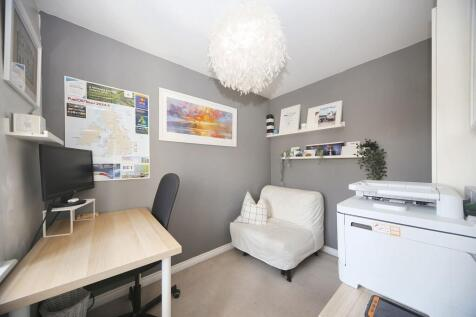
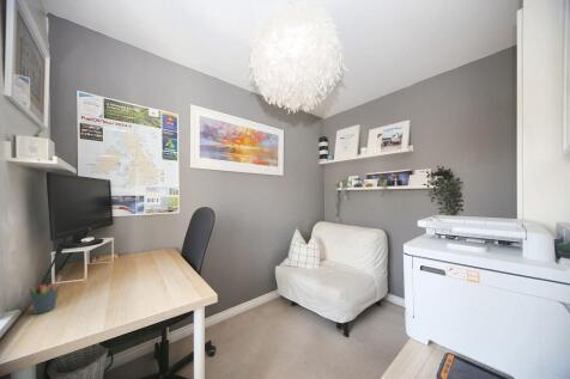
+ pen holder [28,275,62,316]
